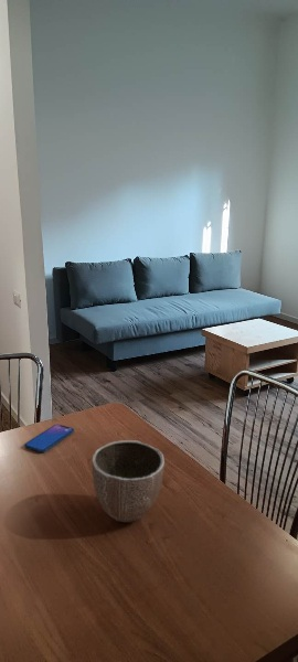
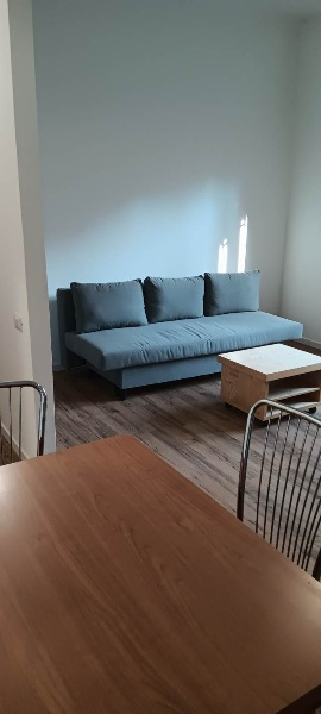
- smartphone [23,424,75,453]
- decorative bowl [91,439,166,524]
